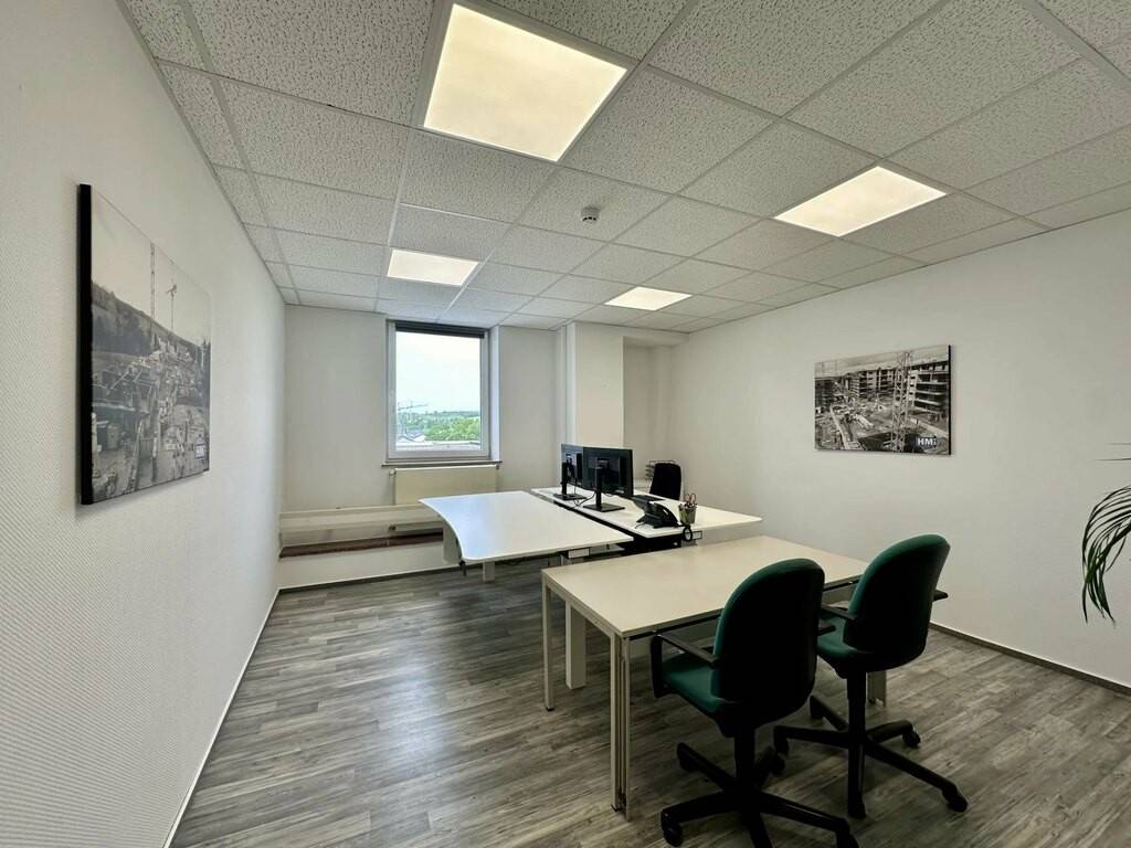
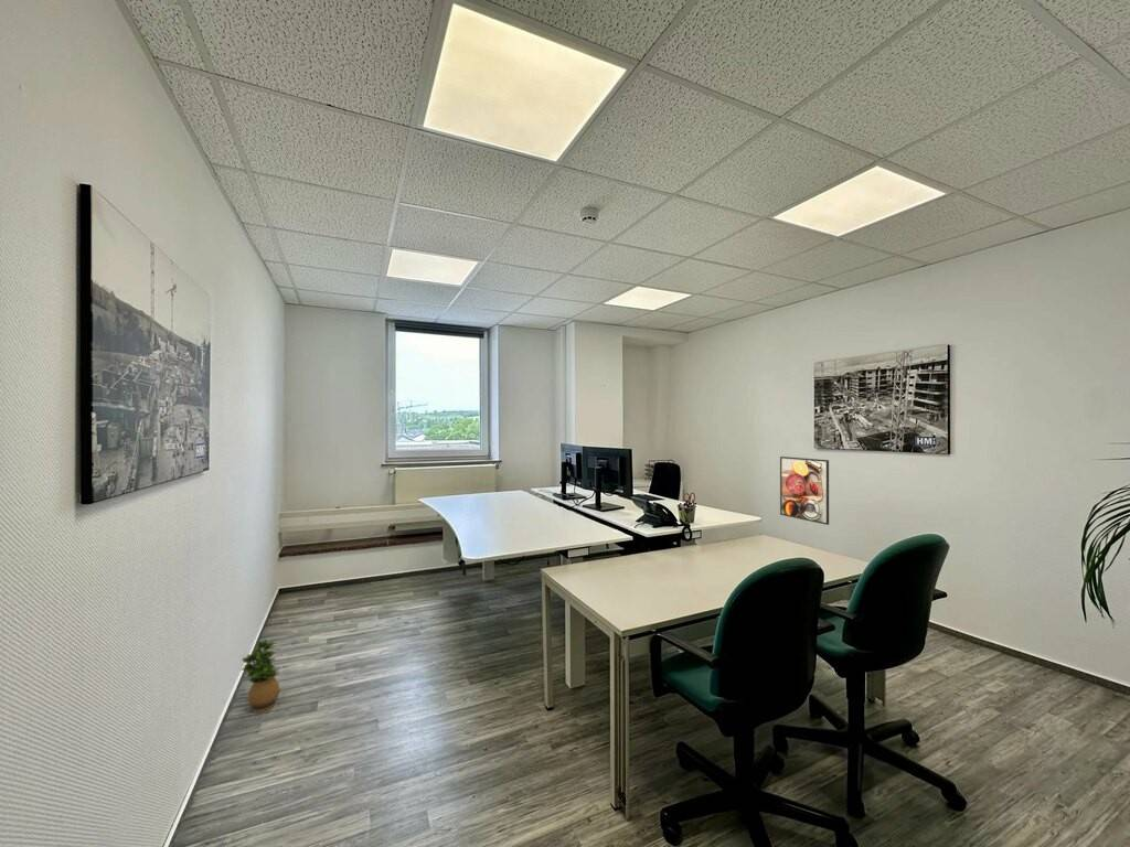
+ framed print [779,455,830,526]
+ potted plant [239,637,281,714]
